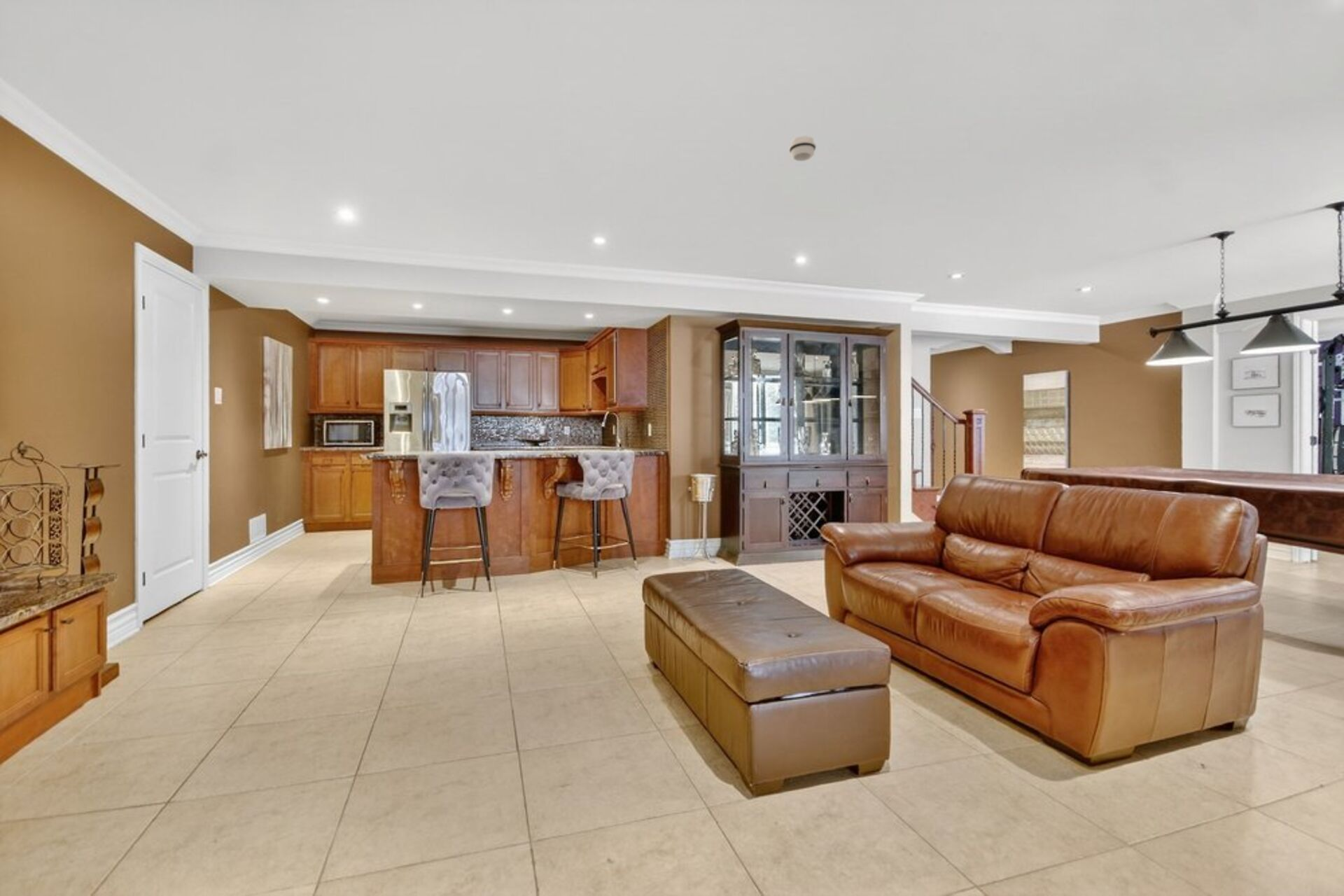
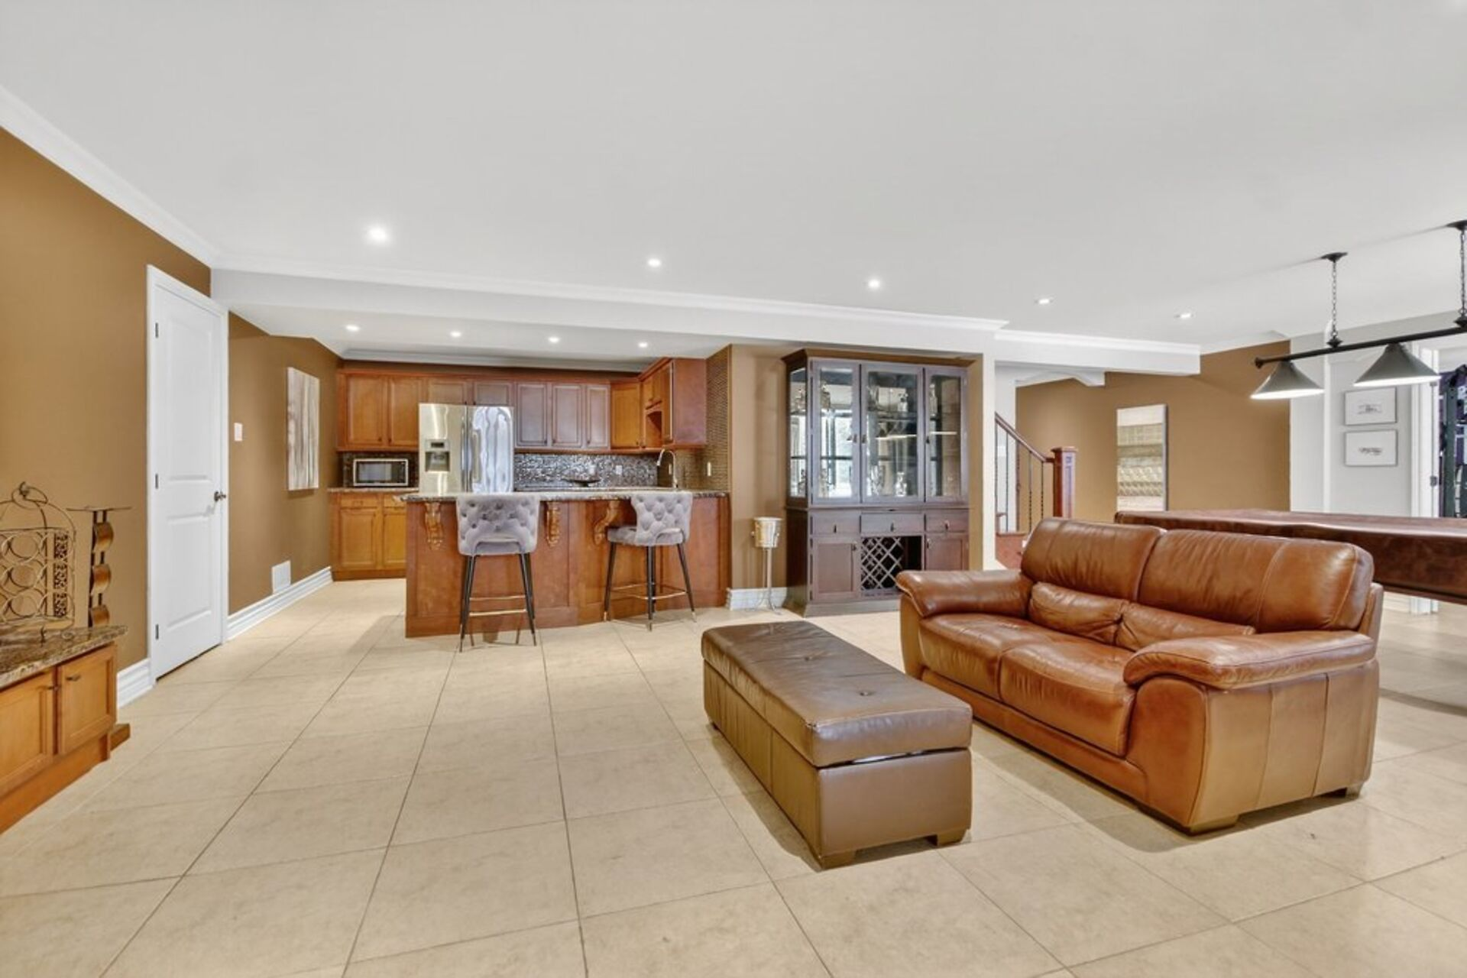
- smoke detector [789,135,817,162]
